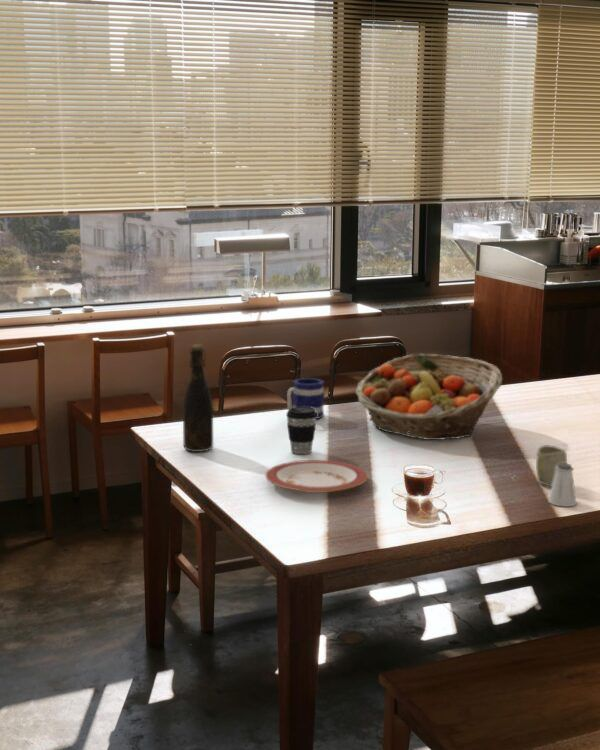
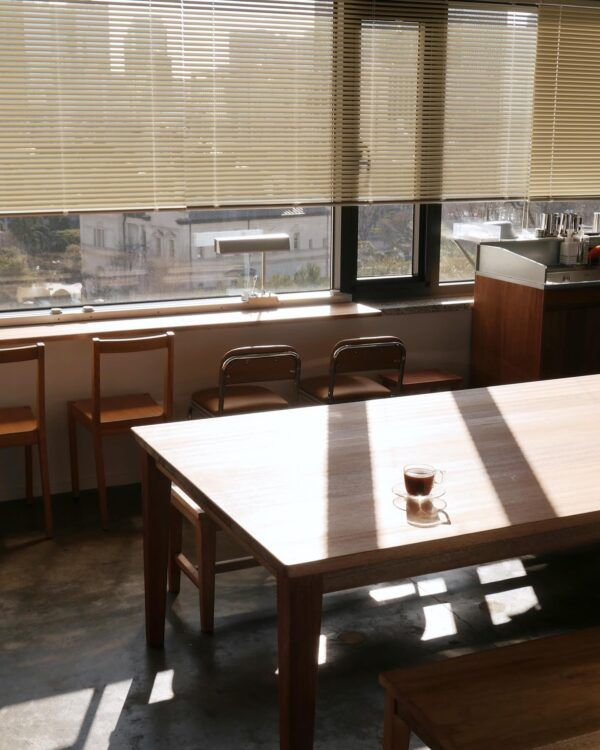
- fruit basket [354,353,503,441]
- mug [286,377,325,420]
- plate [265,459,369,494]
- coffee cup [285,406,317,455]
- cup [535,444,568,488]
- bottle [182,344,214,453]
- saltshaker [547,463,578,508]
